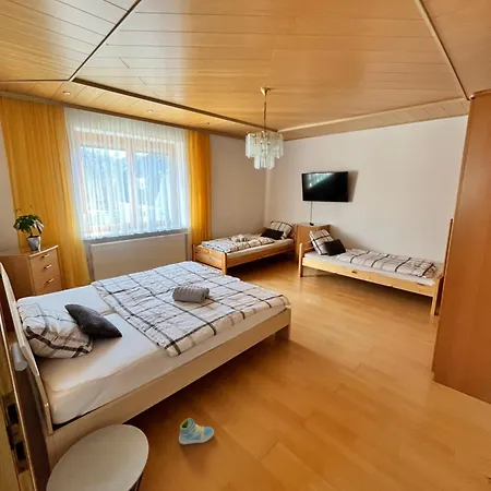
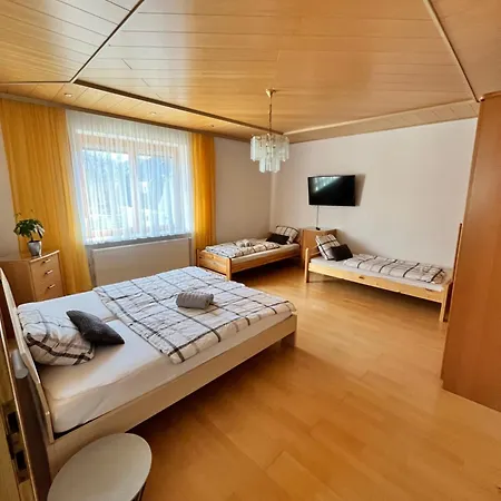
- sneaker [178,417,215,445]
